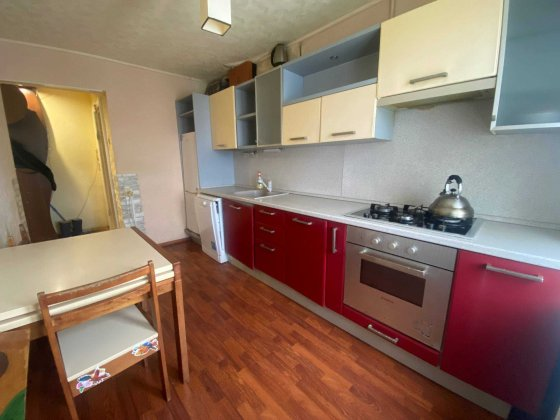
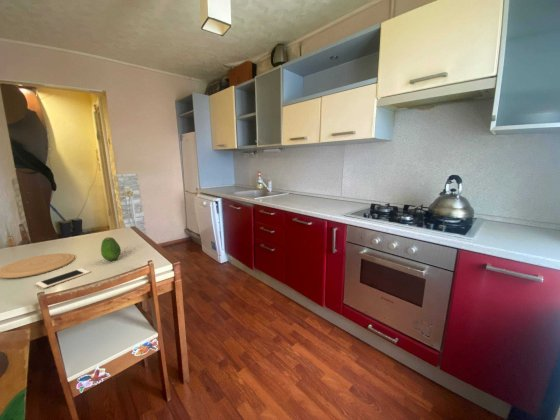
+ fruit [100,236,122,262]
+ plate [0,252,76,279]
+ cell phone [35,267,91,289]
